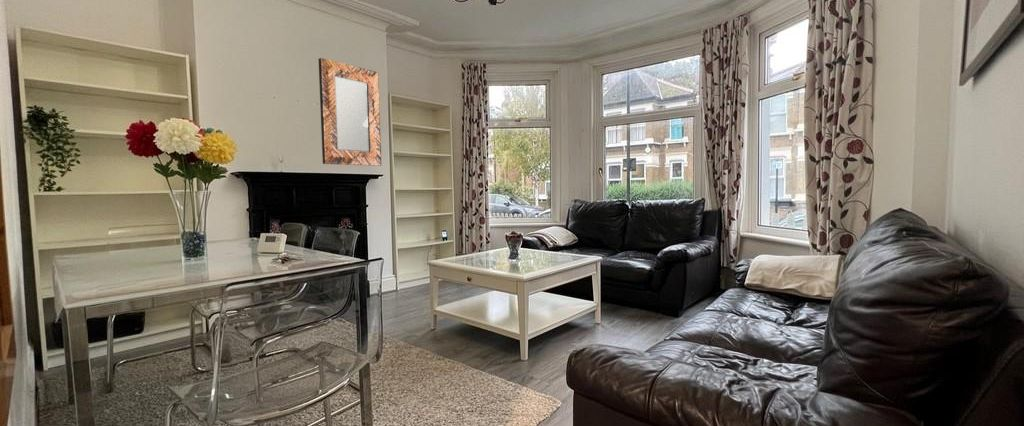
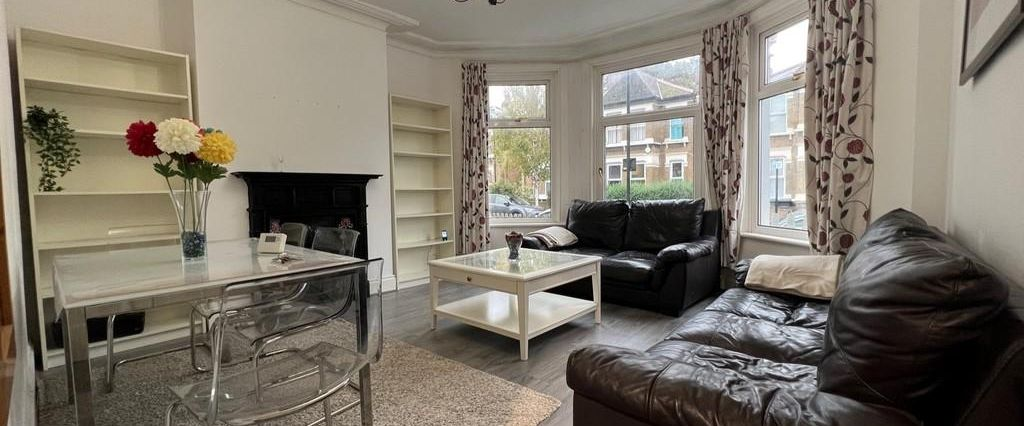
- home mirror [317,57,382,167]
